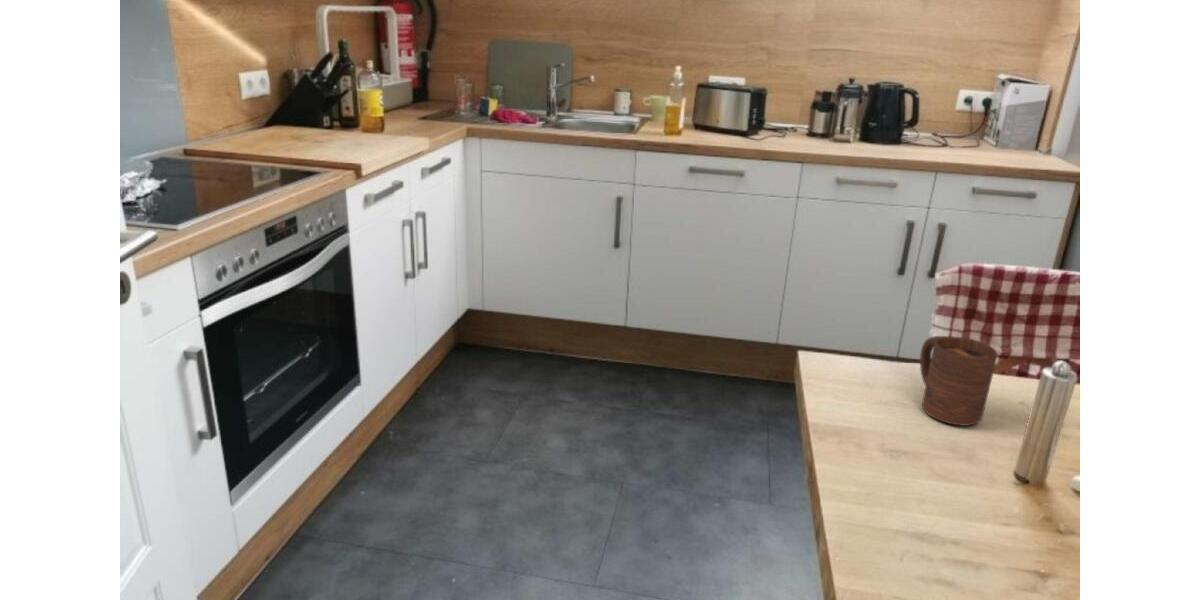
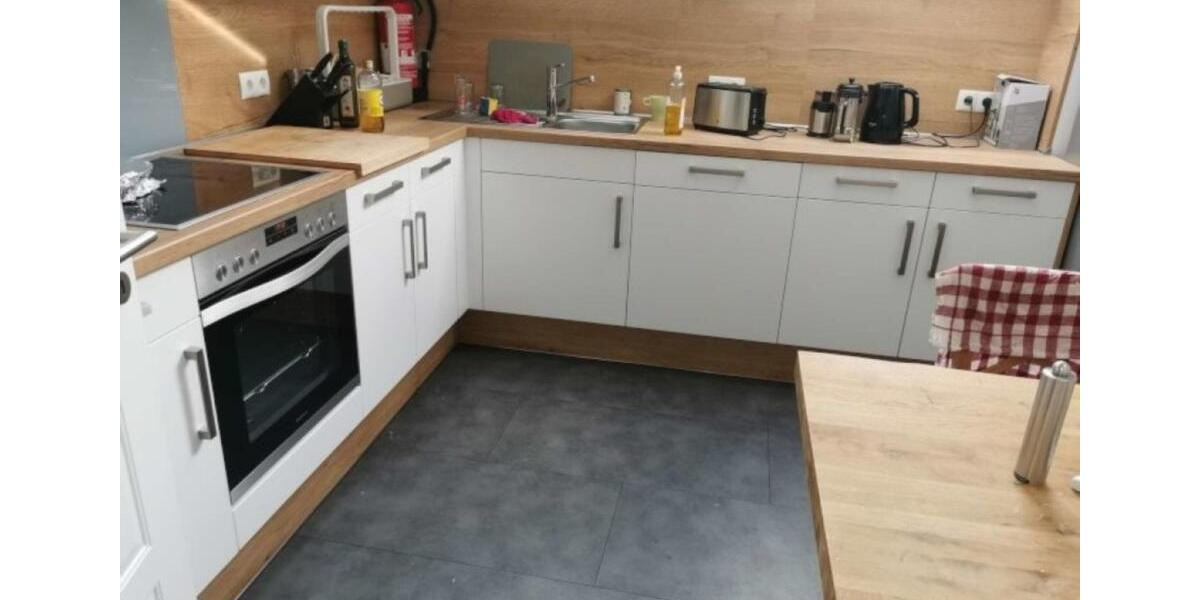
- cup [919,335,998,427]
